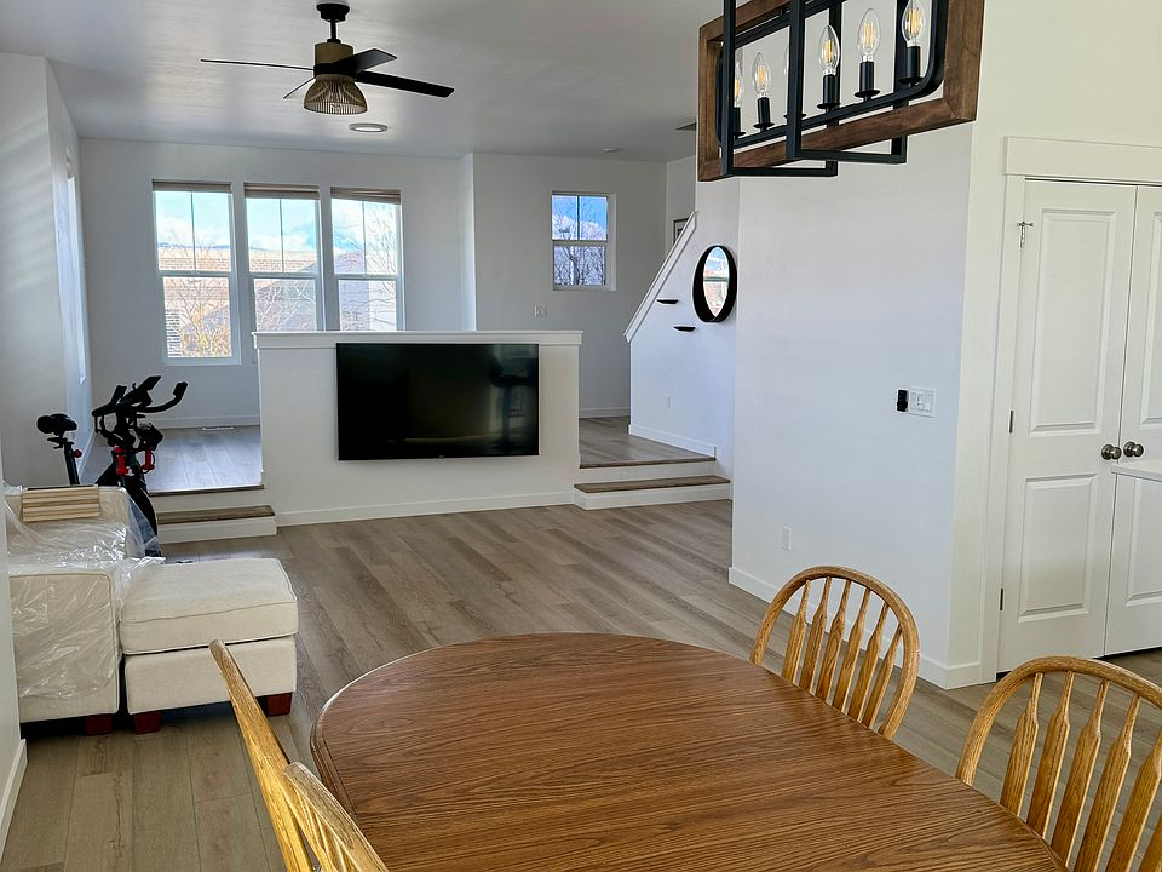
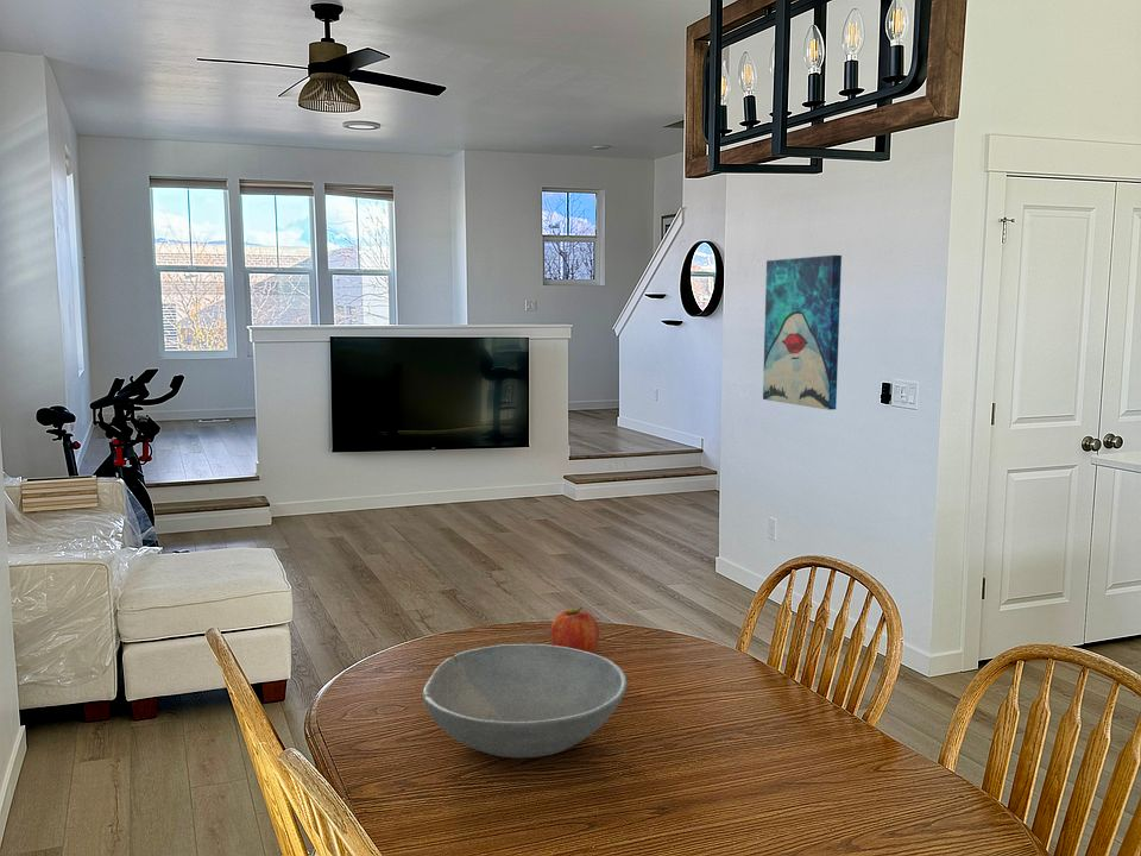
+ bowl [422,643,629,759]
+ fruit [550,606,600,654]
+ wall art [762,254,843,411]
